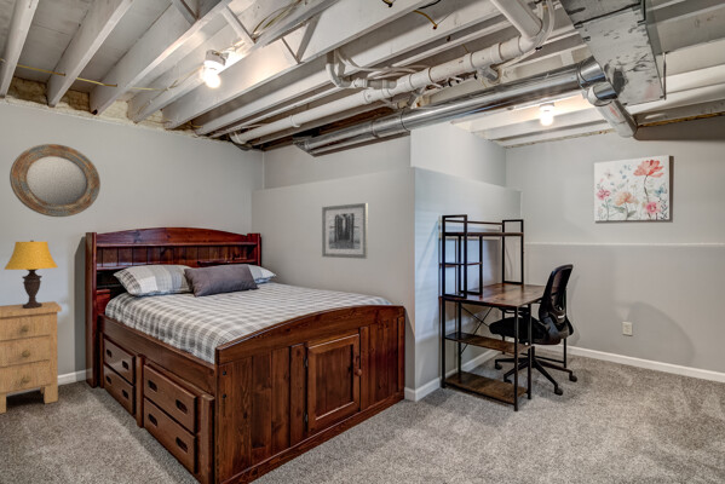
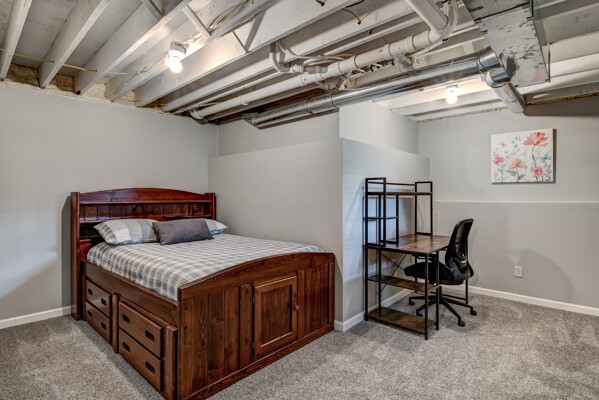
- wall art [321,202,369,260]
- home mirror [8,143,102,218]
- nightstand [0,300,63,415]
- table lamp [2,240,59,309]
